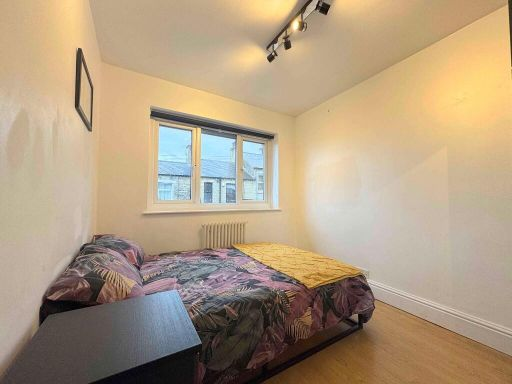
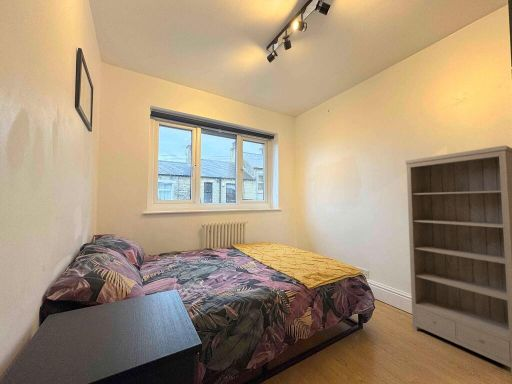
+ bookshelf [404,144,512,374]
